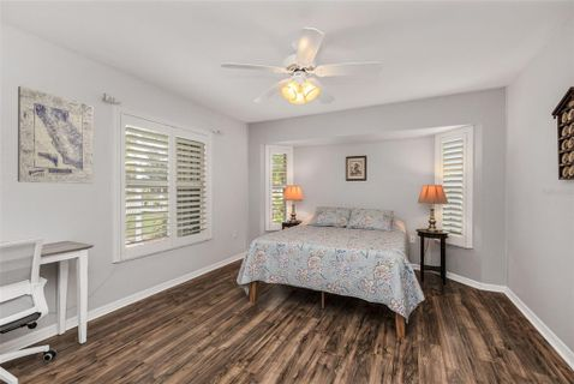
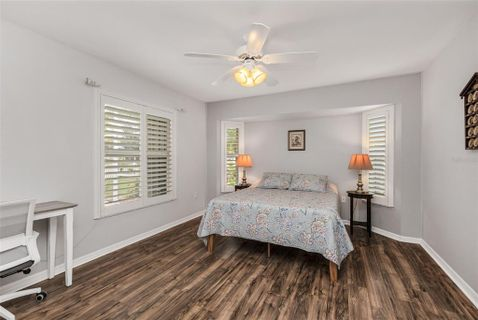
- wall art [17,85,95,185]
